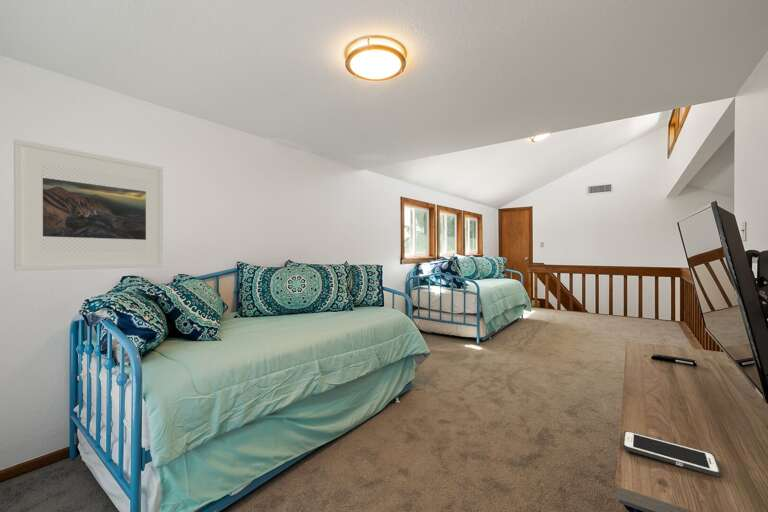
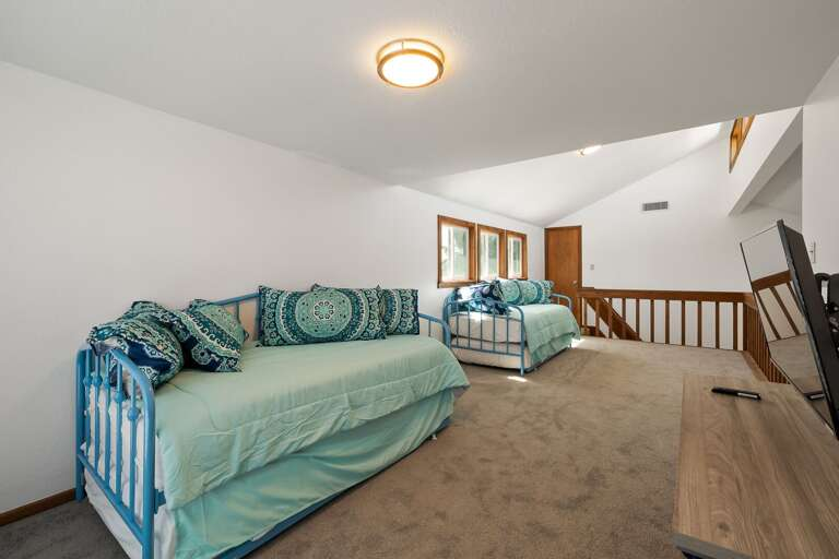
- cell phone [622,430,722,478]
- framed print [13,138,165,272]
